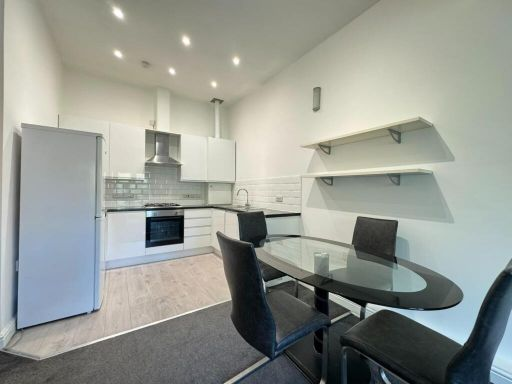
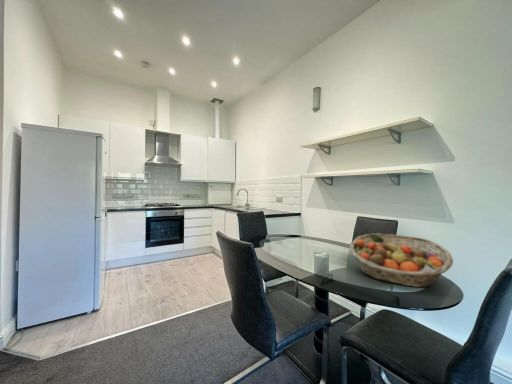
+ fruit basket [348,233,454,288]
